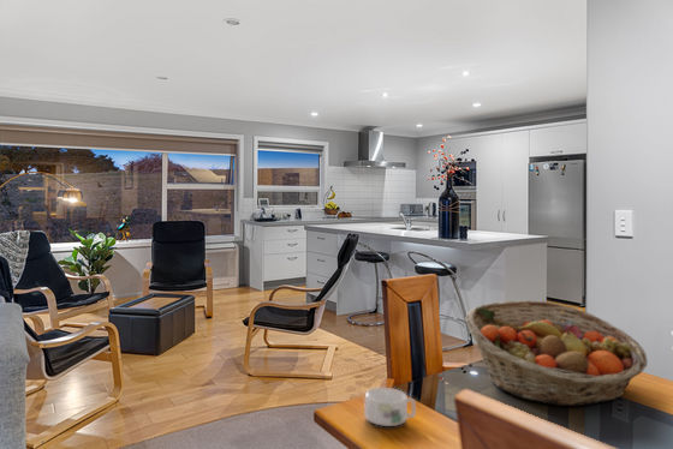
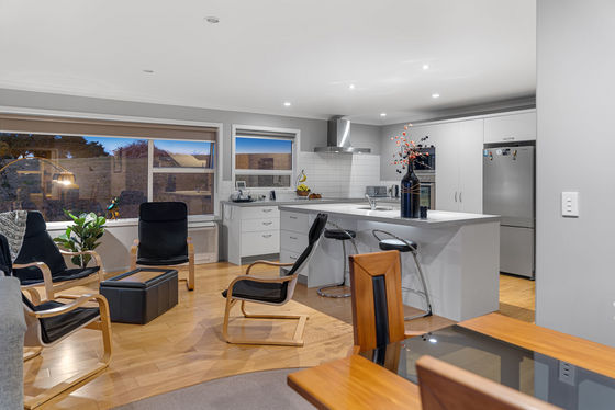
- fruit basket [464,299,649,407]
- mug [363,387,417,427]
